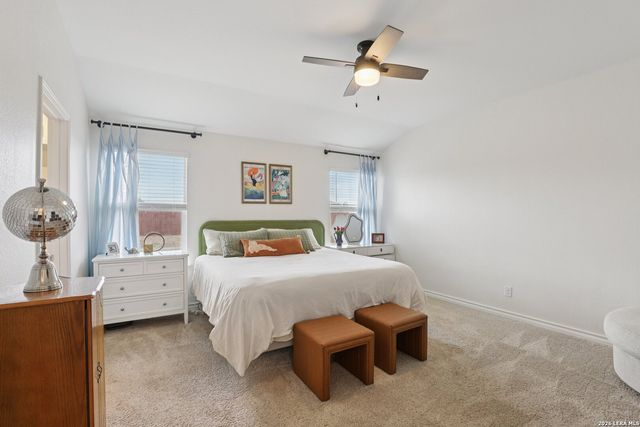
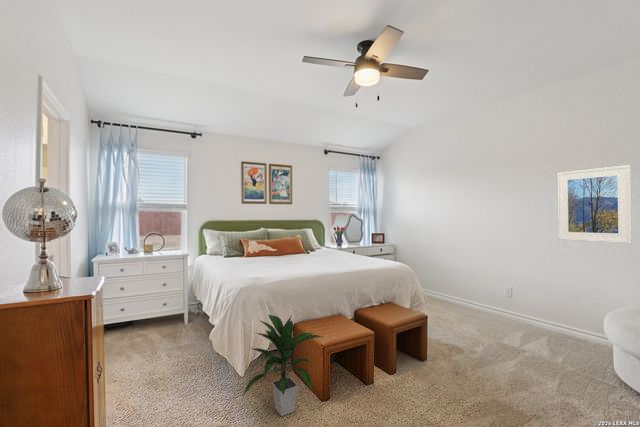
+ indoor plant [240,313,324,417]
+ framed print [557,164,633,244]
